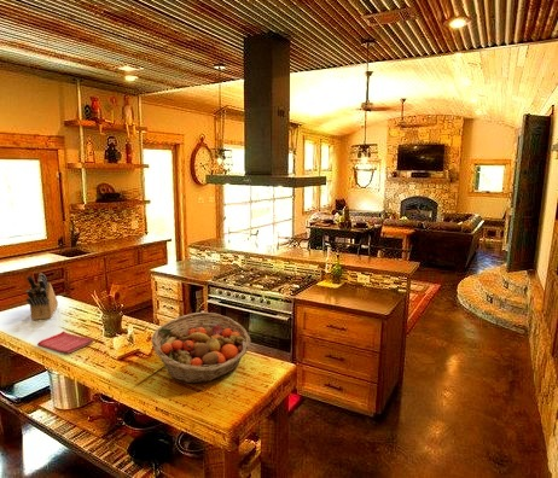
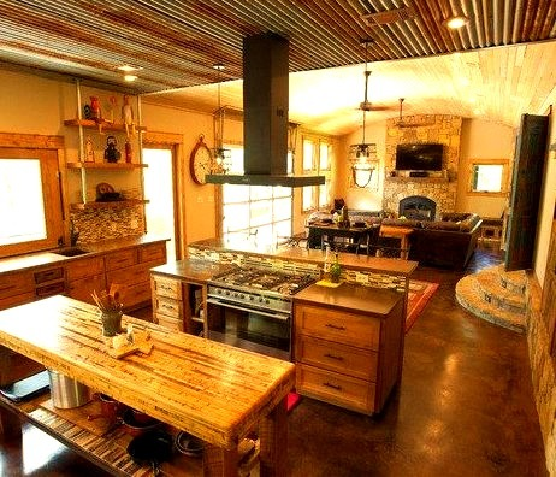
- knife block [25,272,59,321]
- dish towel [36,331,94,355]
- fruit basket [151,311,251,384]
